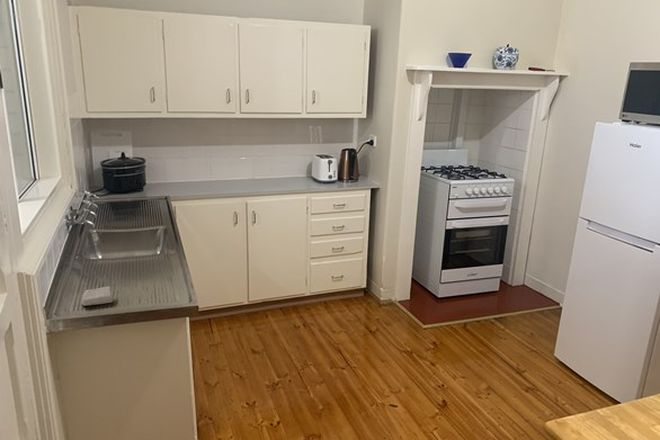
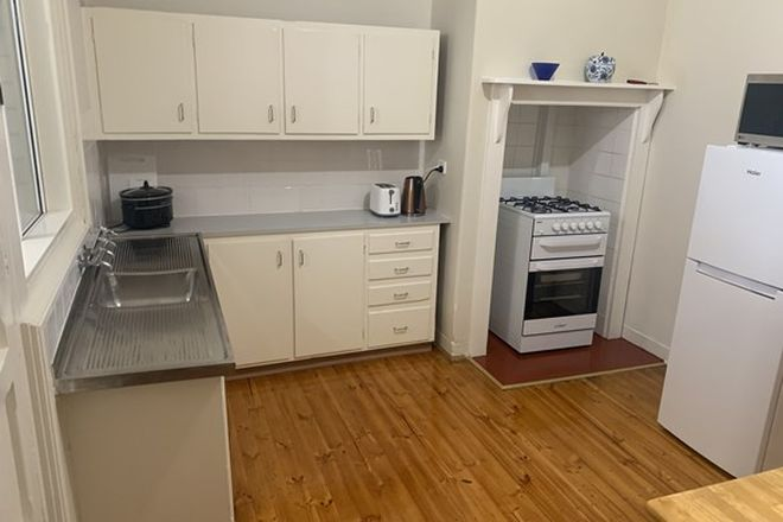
- soap bar [81,285,114,307]
